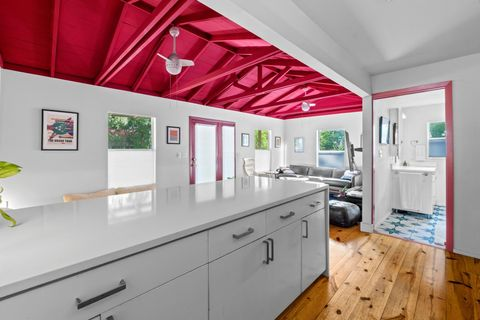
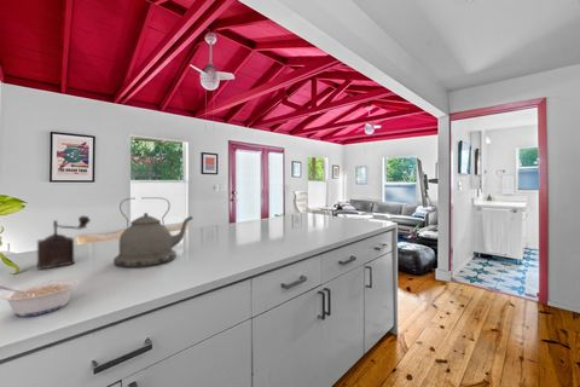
+ kettle [112,196,193,268]
+ legume [0,279,79,317]
+ pepper mill [35,214,92,271]
